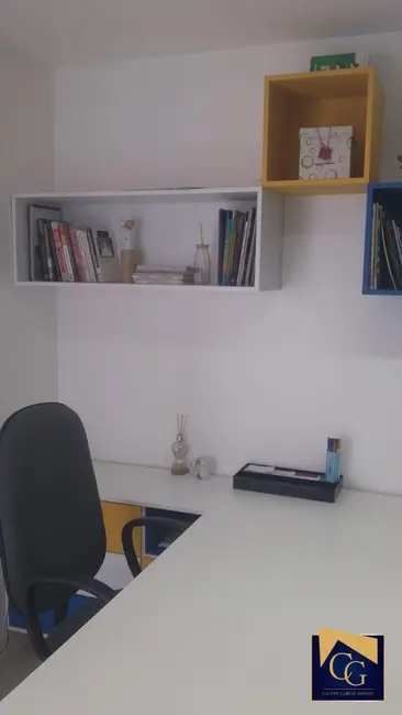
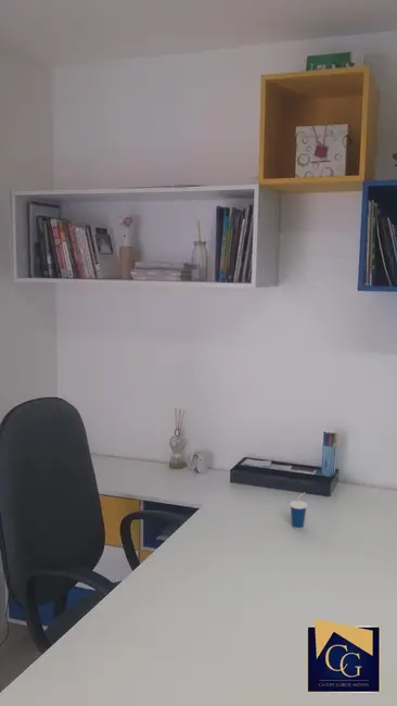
+ cup [289,492,308,530]
